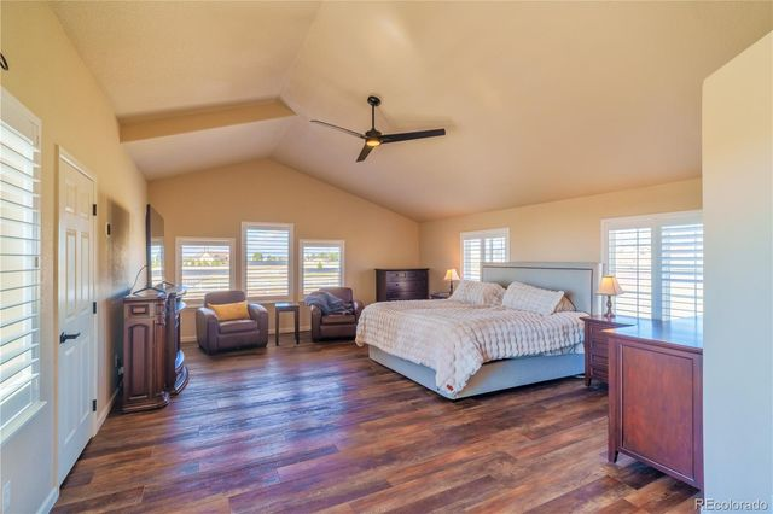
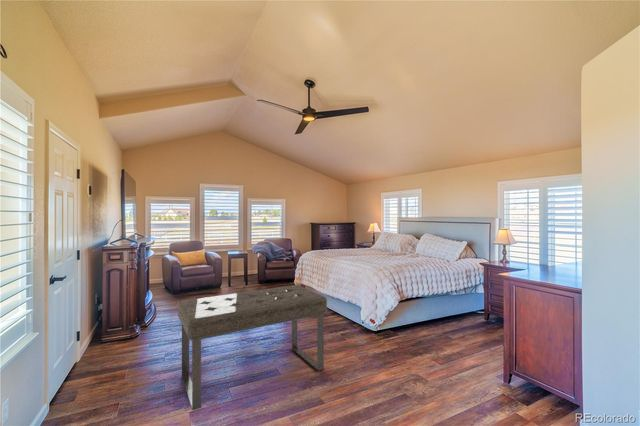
+ bench [177,284,328,411]
